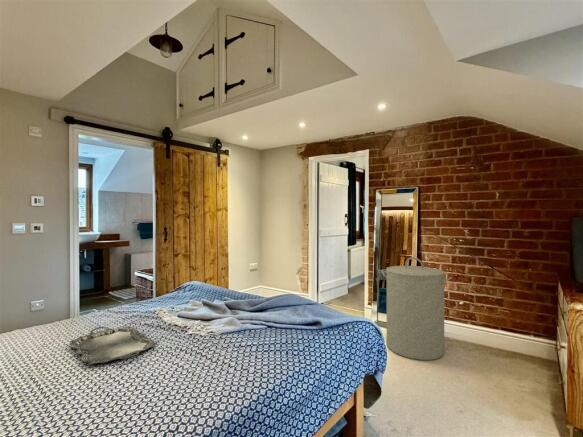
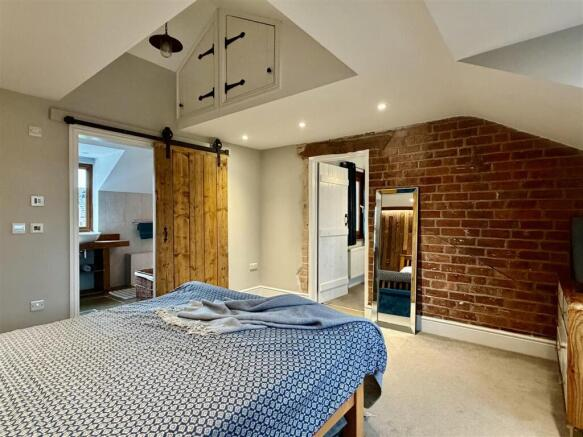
- laundry hamper [381,256,453,361]
- serving tray [69,325,157,365]
